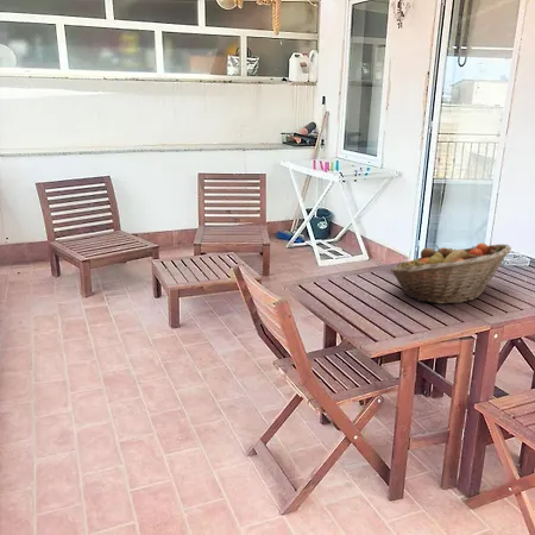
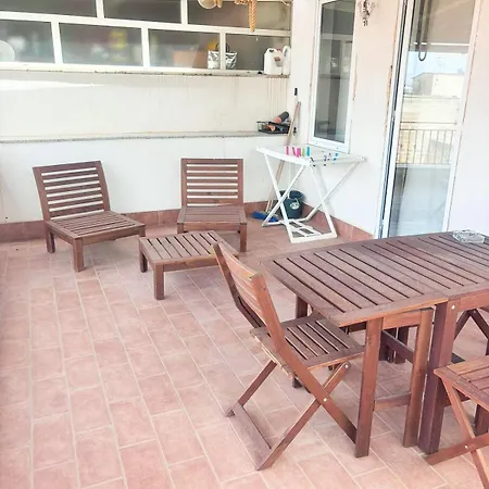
- fruit basket [389,241,512,306]
